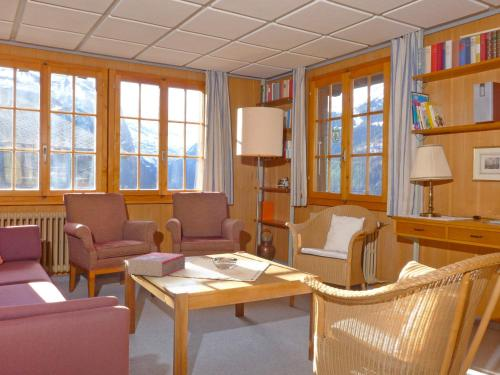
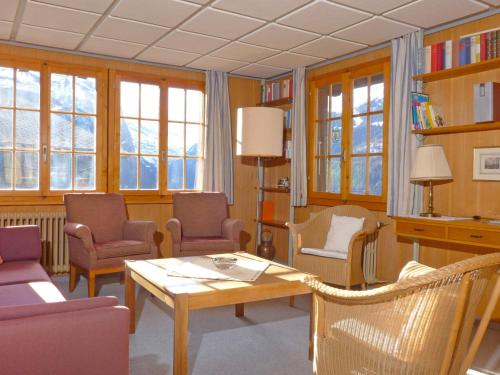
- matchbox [127,251,186,278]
